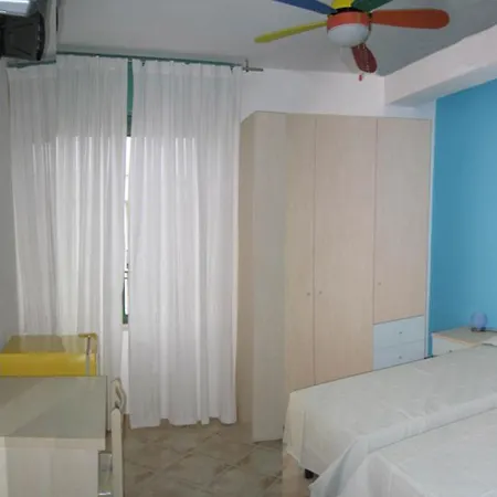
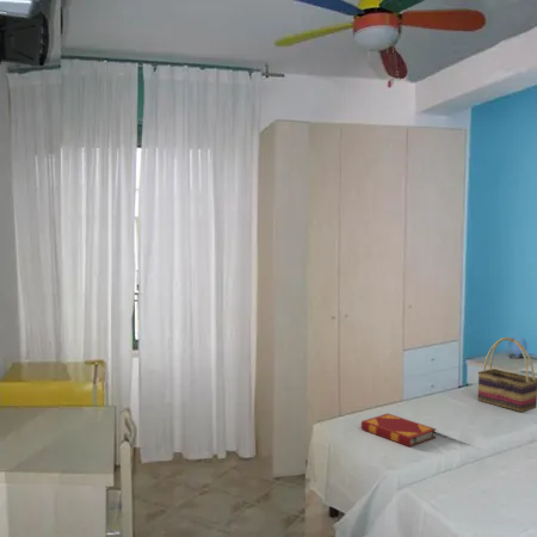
+ woven basket [477,337,537,414]
+ hardback book [360,413,438,448]
